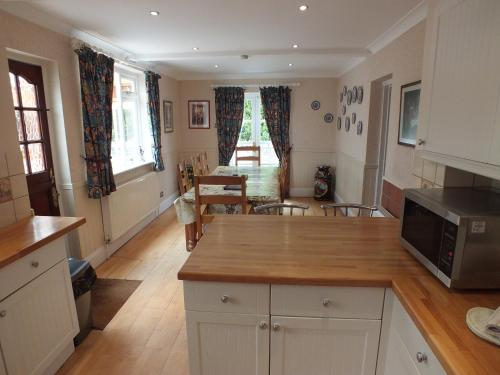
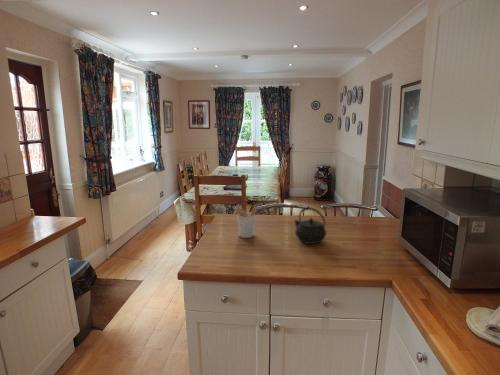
+ utensil holder [232,204,258,239]
+ kettle [293,206,327,245]
